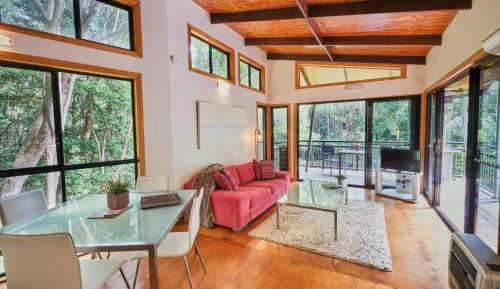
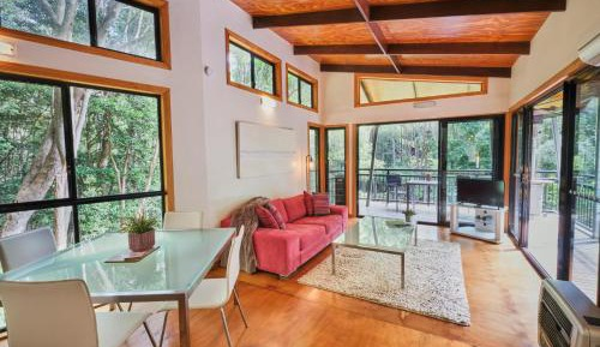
- book [139,192,181,209]
